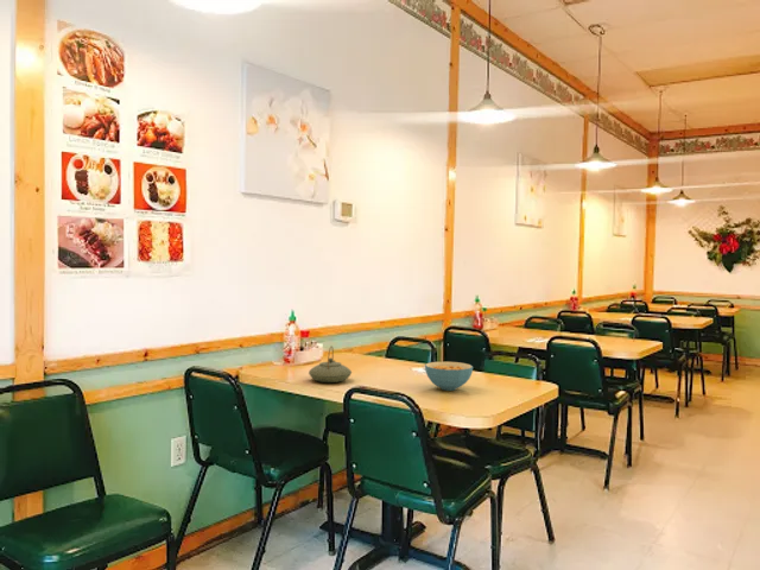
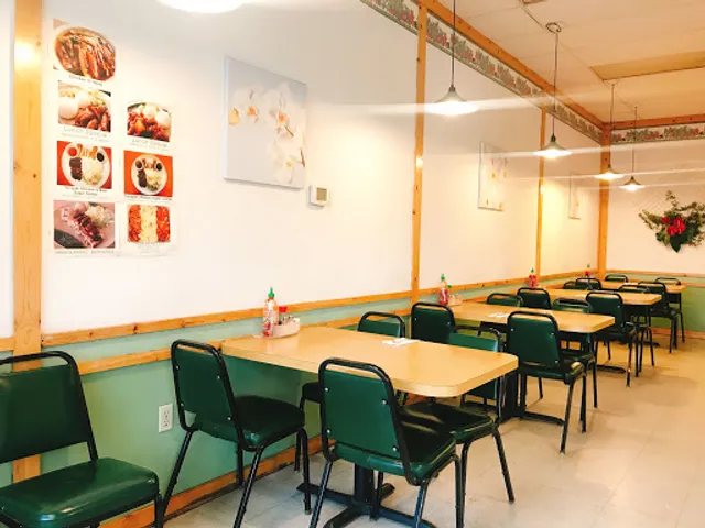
- cereal bowl [424,361,474,392]
- teapot [308,344,353,384]
